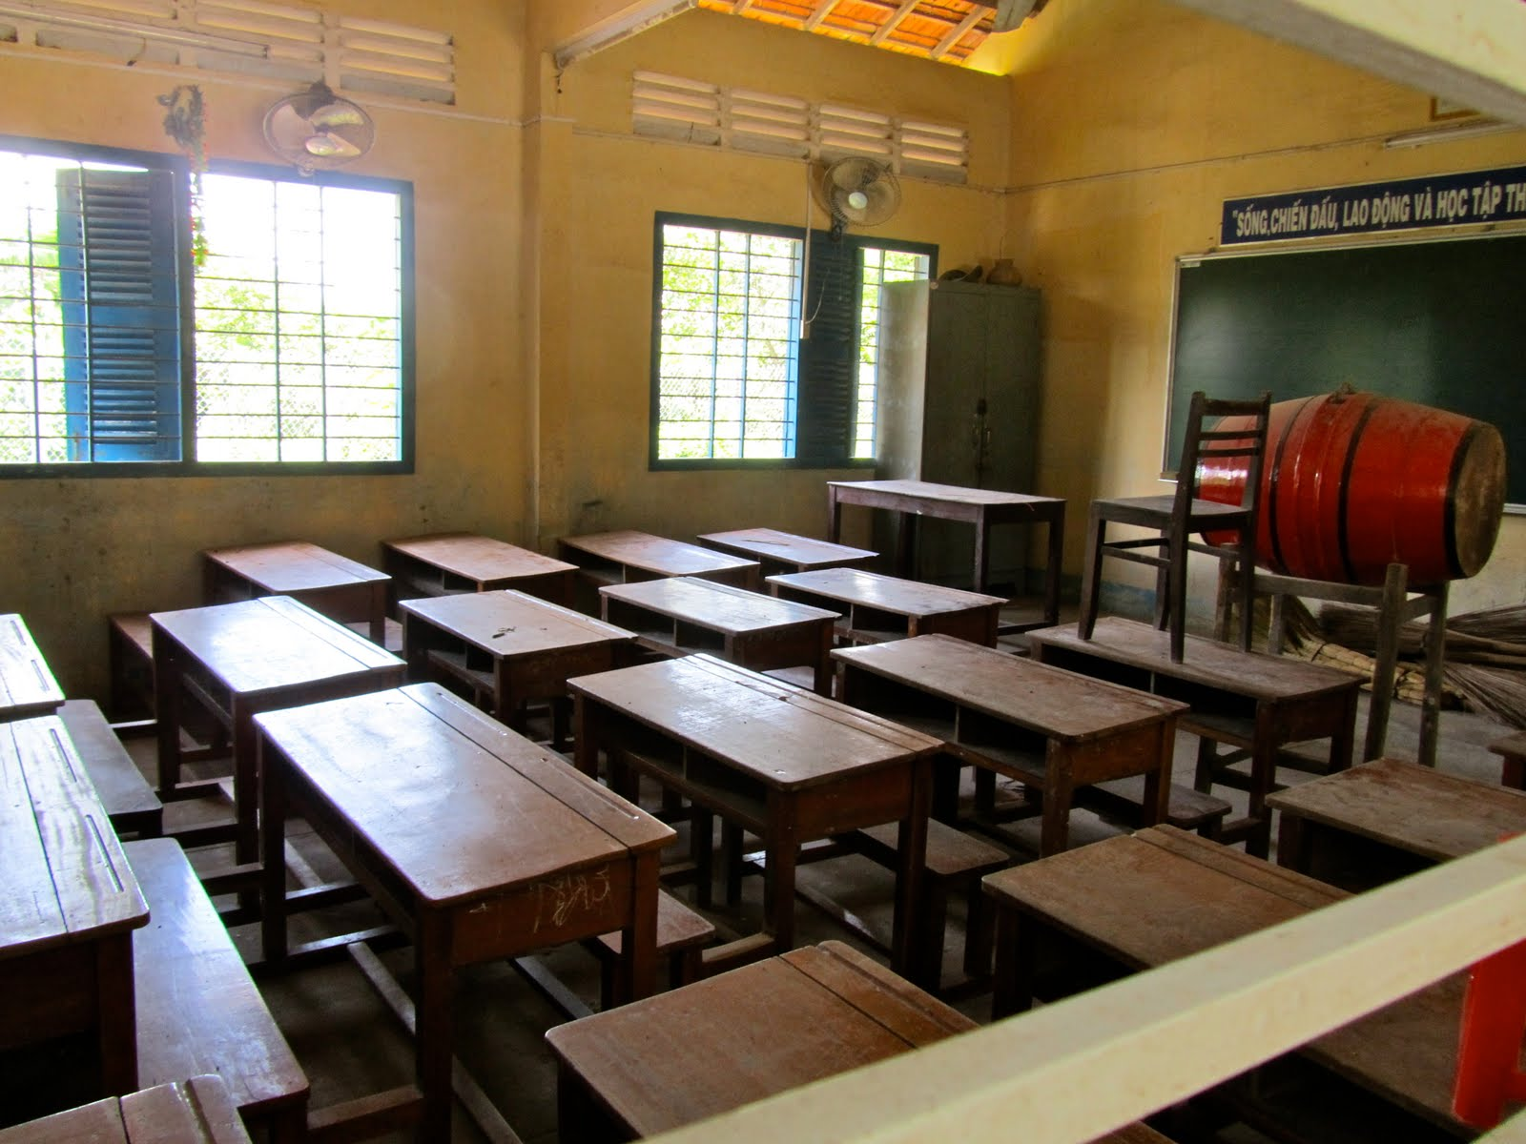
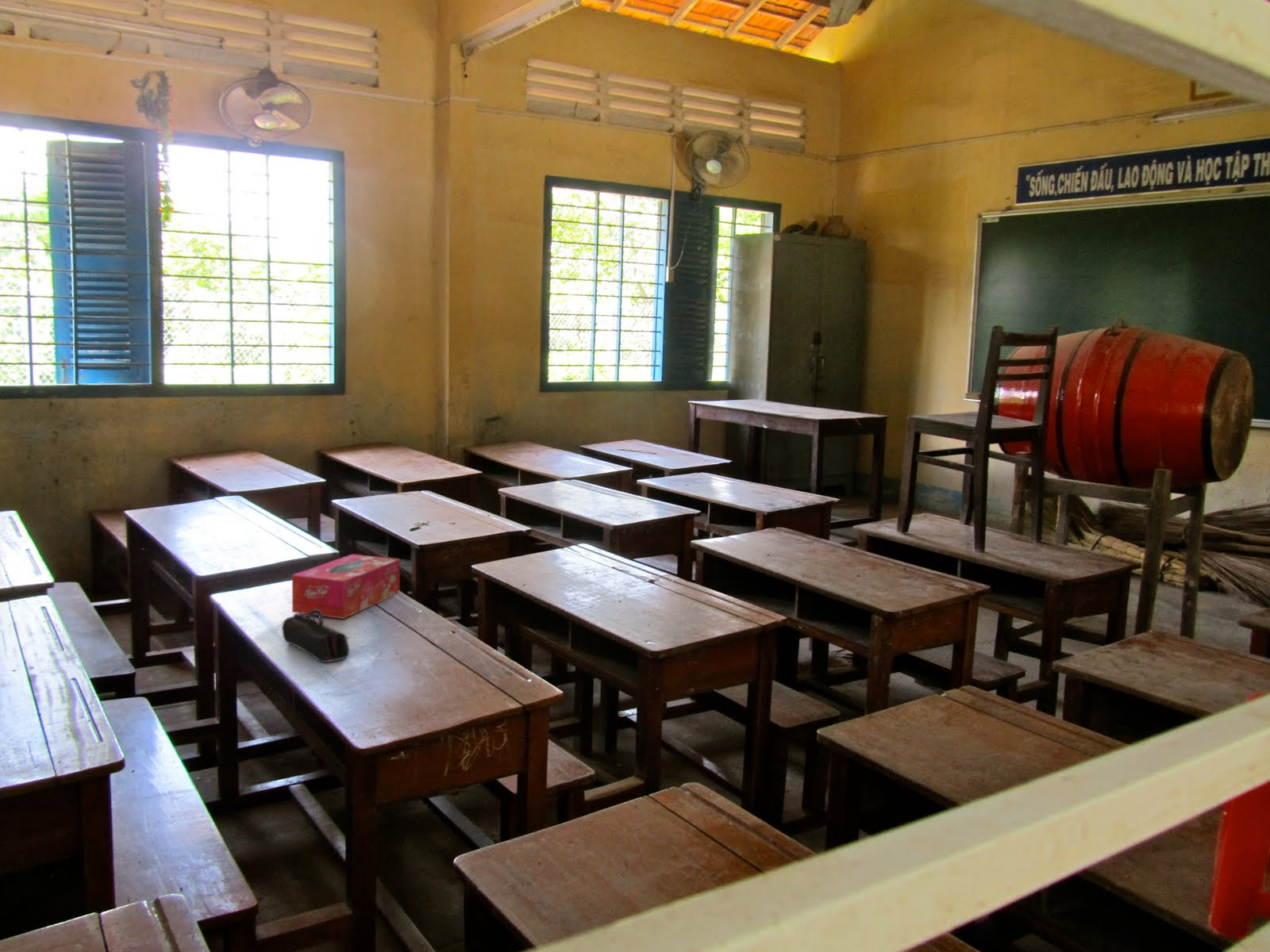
+ pencil case [281,609,350,663]
+ tissue box [291,554,400,620]
